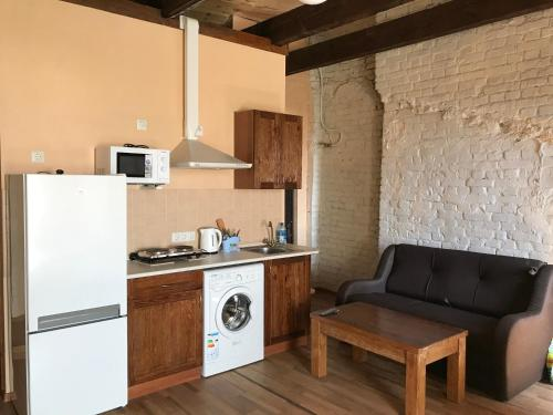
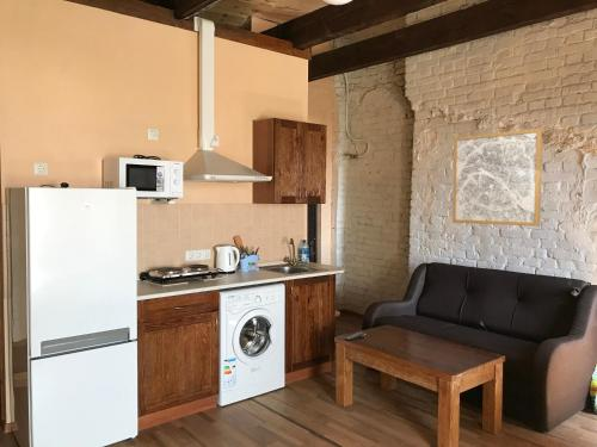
+ wall art [451,128,543,228]
